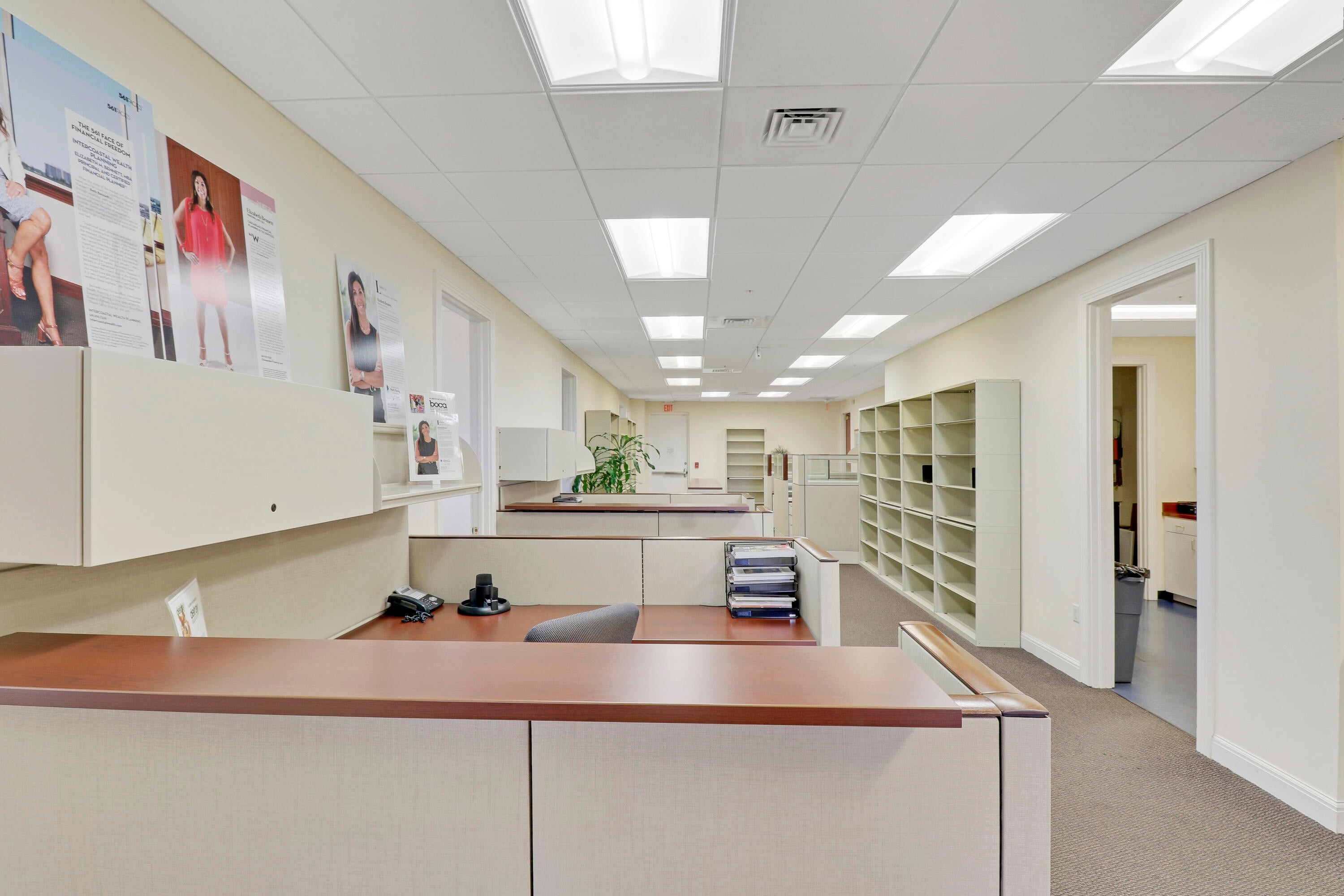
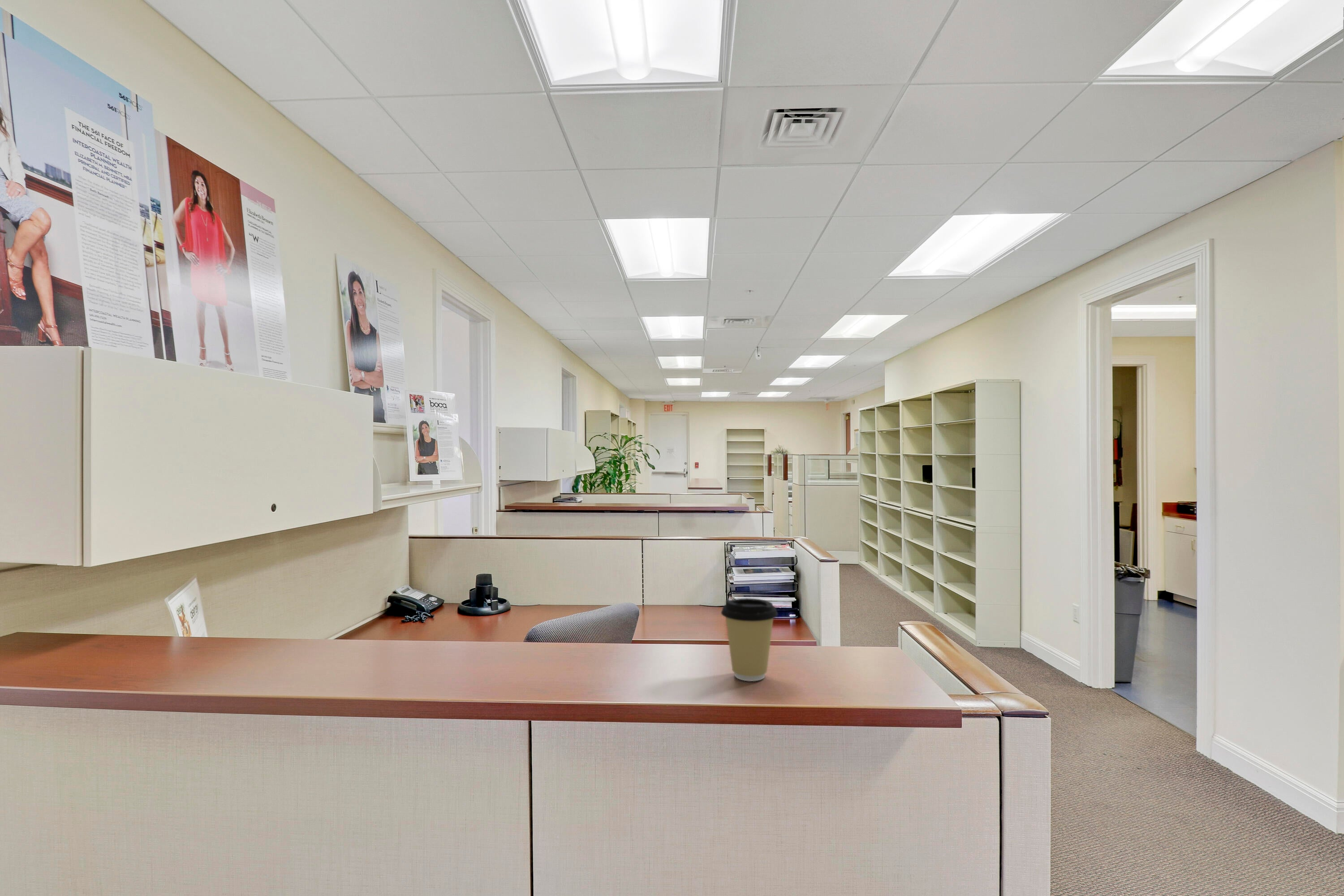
+ coffee cup [721,598,778,682]
